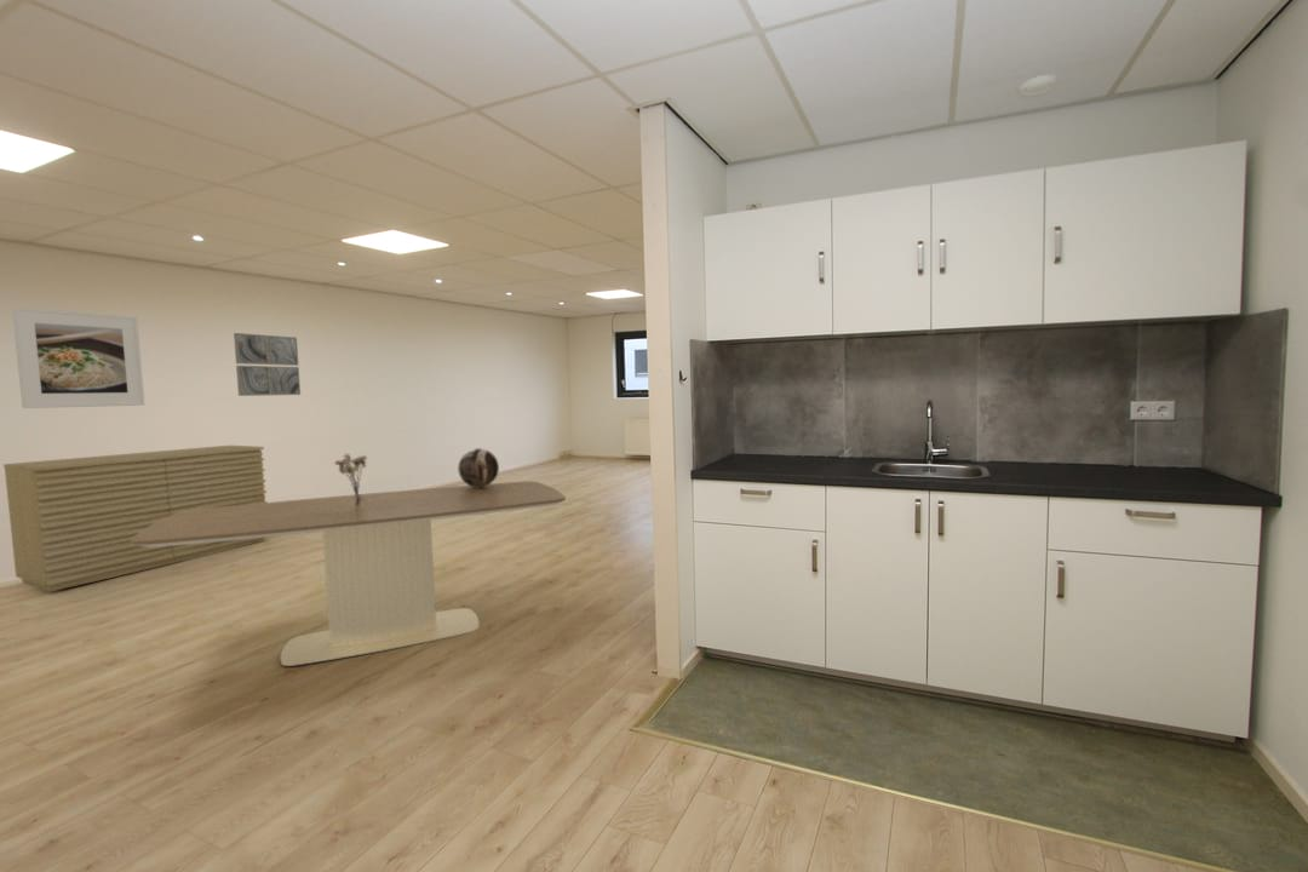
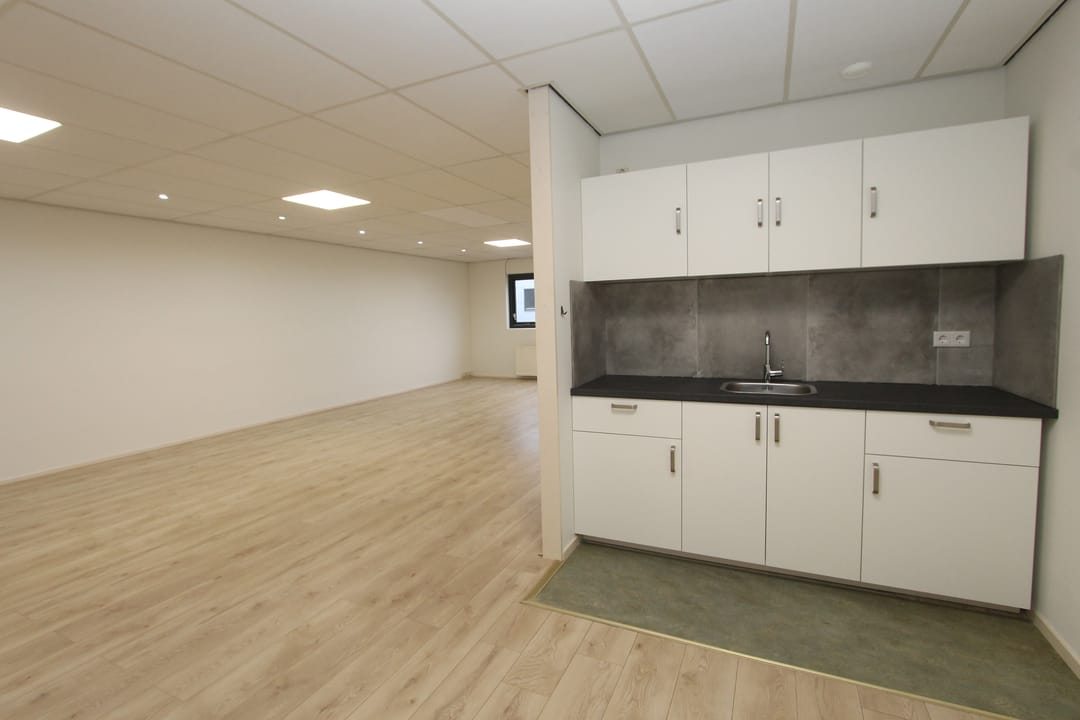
- sideboard [2,444,268,592]
- decorative bowl [457,447,500,488]
- wall art [233,332,302,397]
- bouquet [333,453,368,507]
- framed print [11,305,145,409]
- dining table [131,481,567,667]
